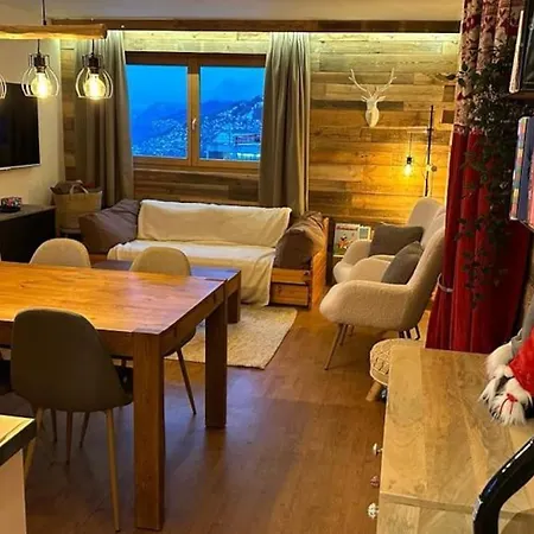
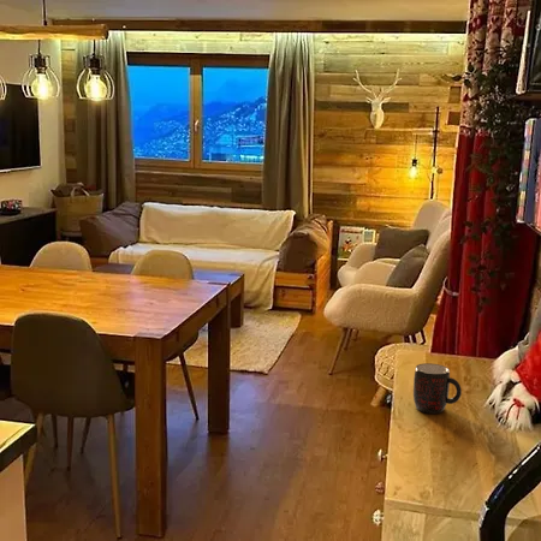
+ mug [412,362,463,415]
